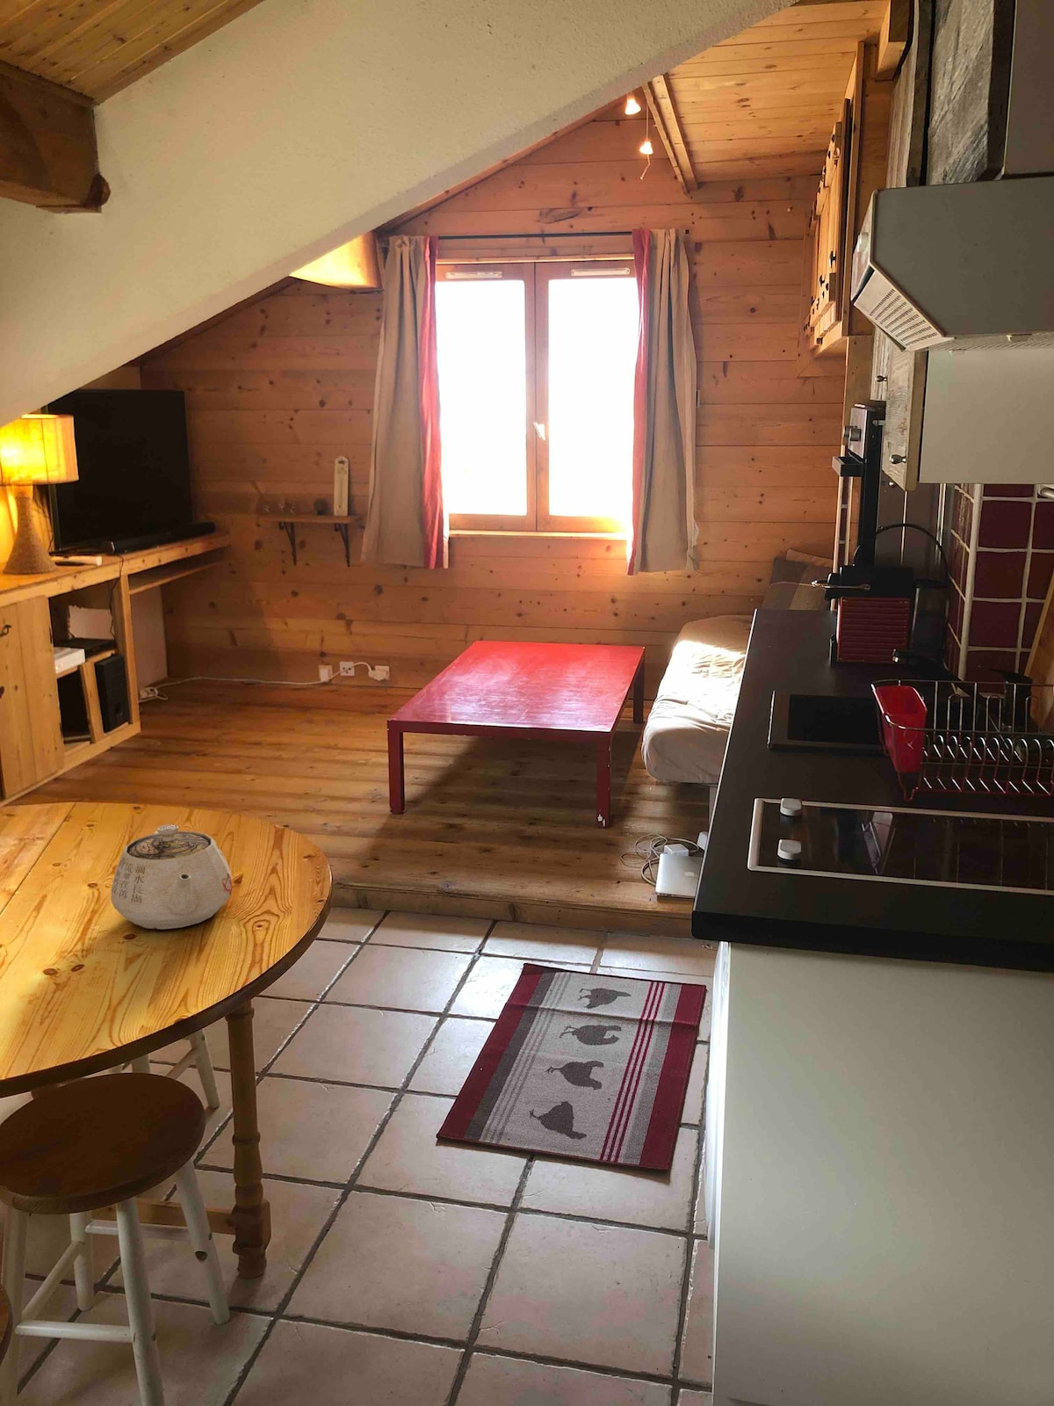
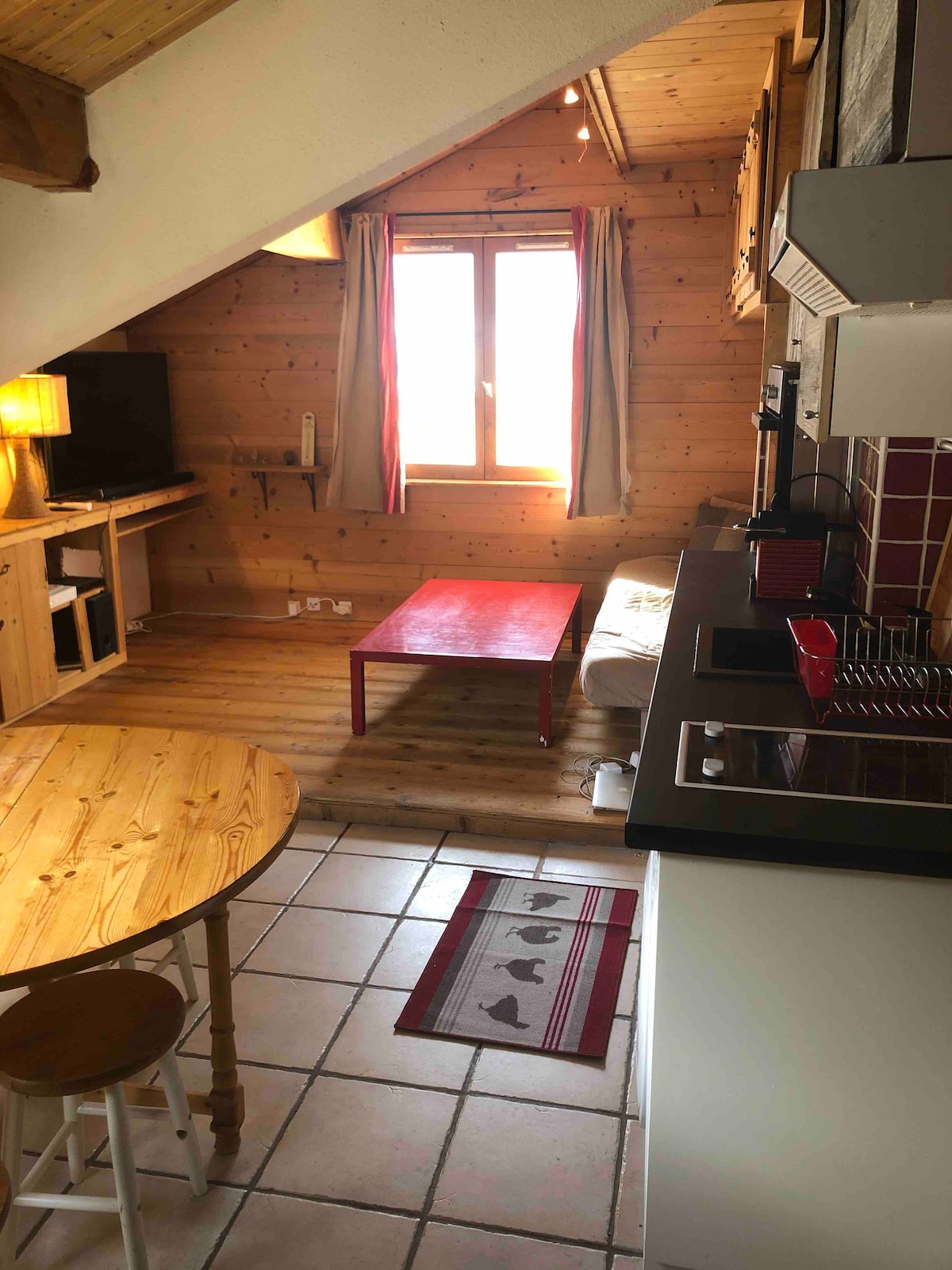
- teapot [110,824,232,930]
